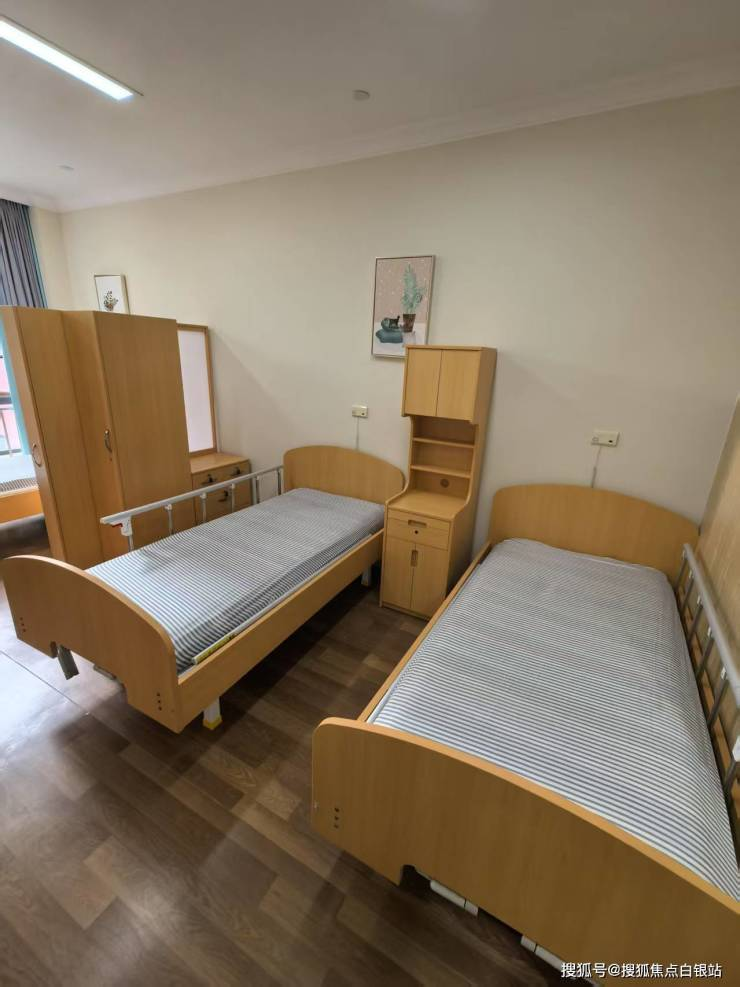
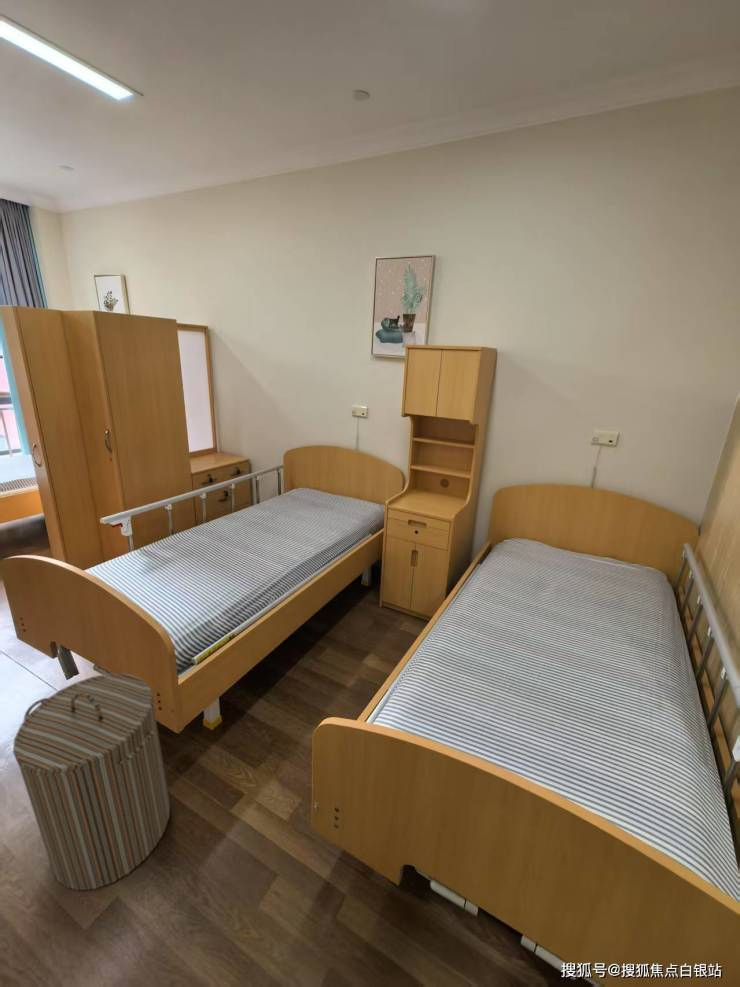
+ laundry hamper [12,672,171,891]
